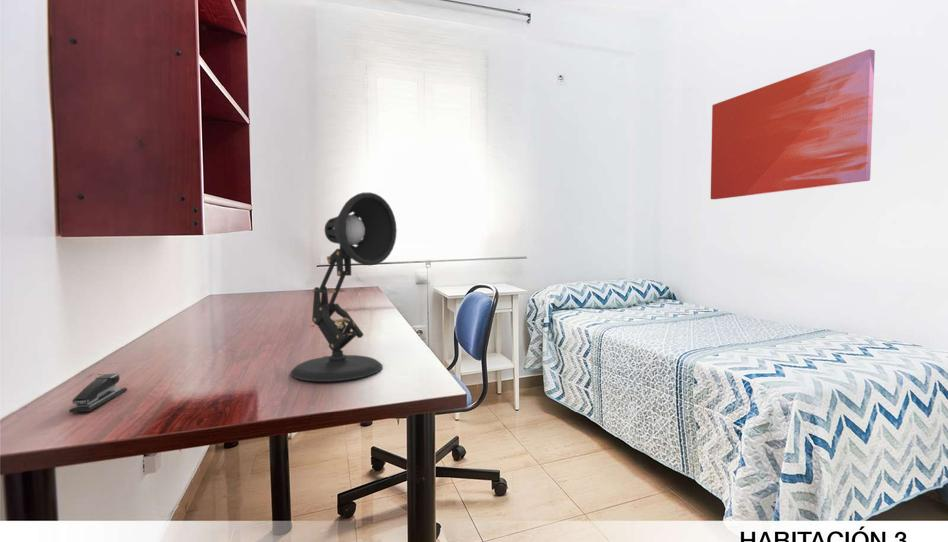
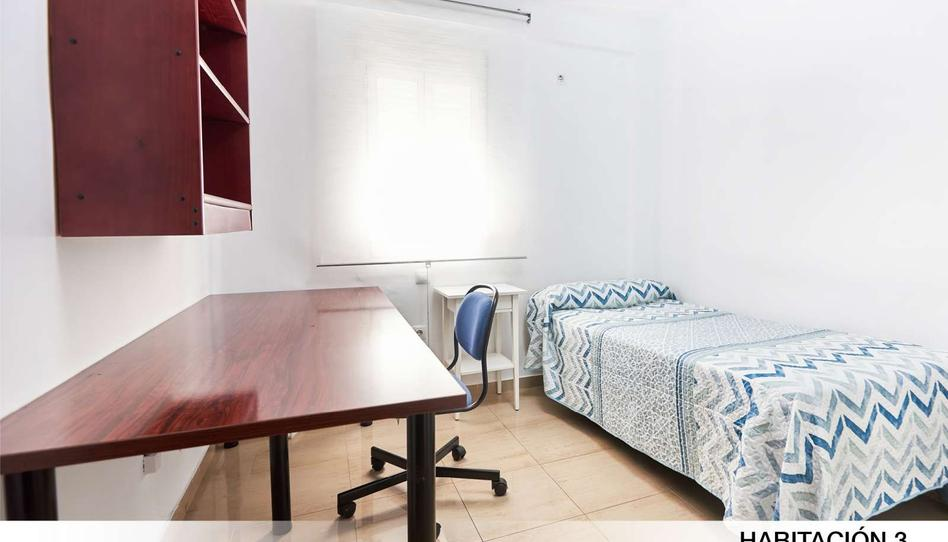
- wall art [710,48,876,200]
- desk lamp [290,192,398,383]
- stapler [68,373,128,414]
